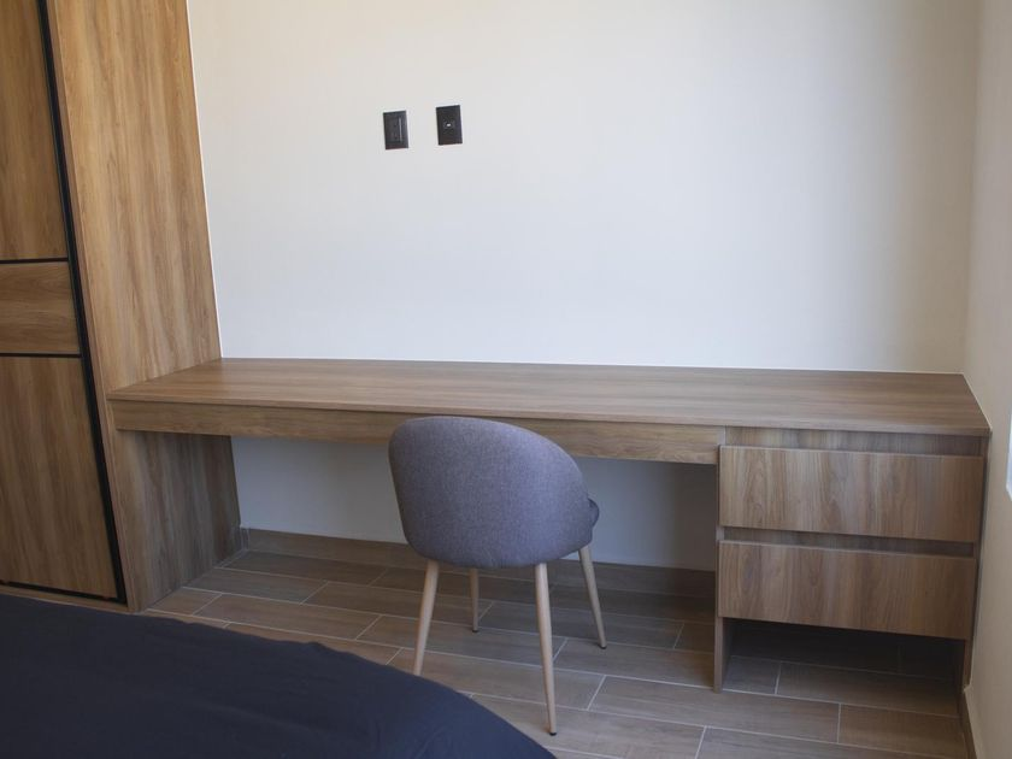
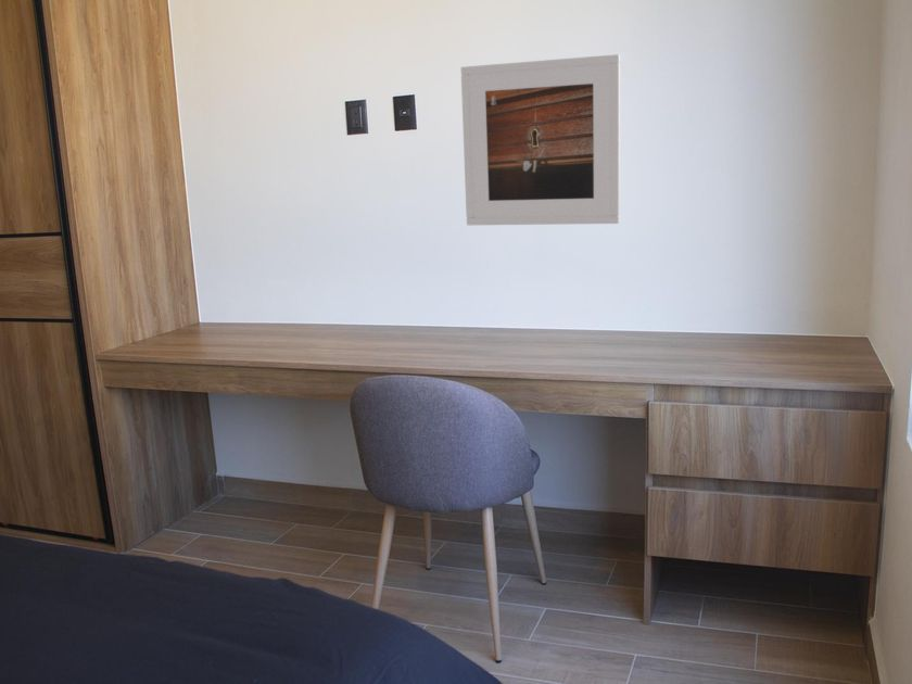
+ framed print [460,53,621,227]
